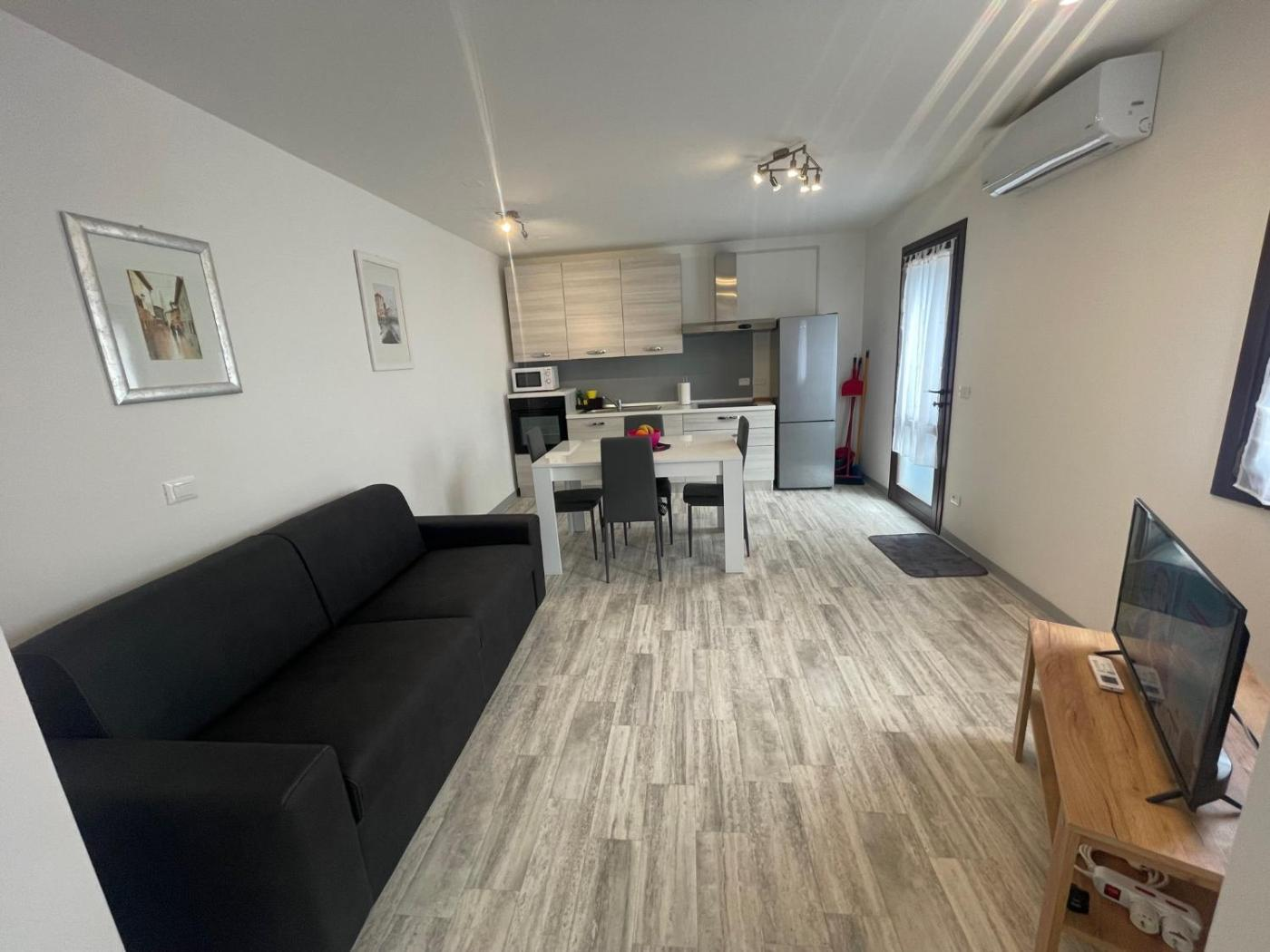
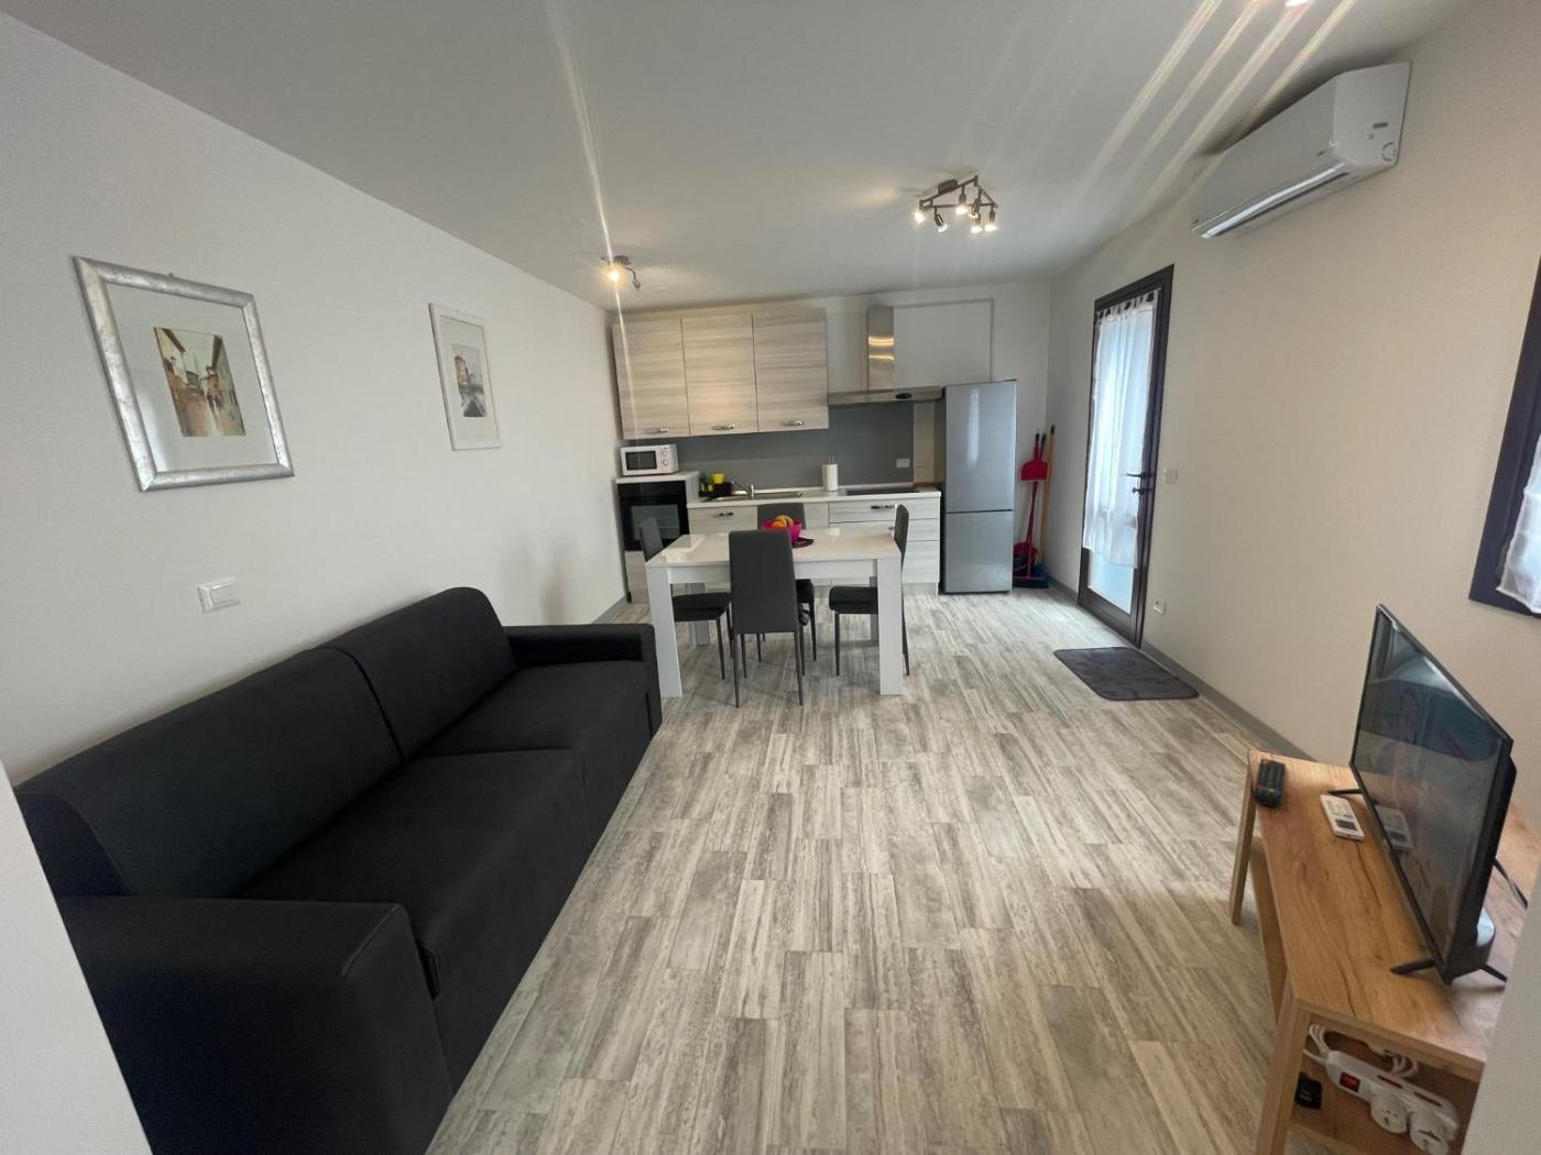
+ remote control [1251,757,1286,807]
